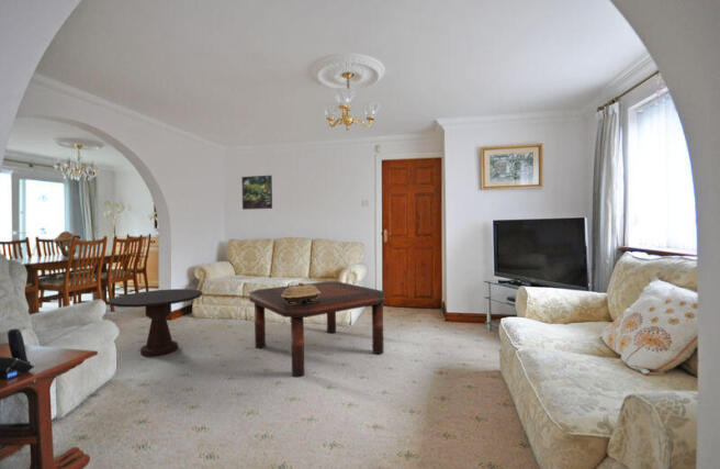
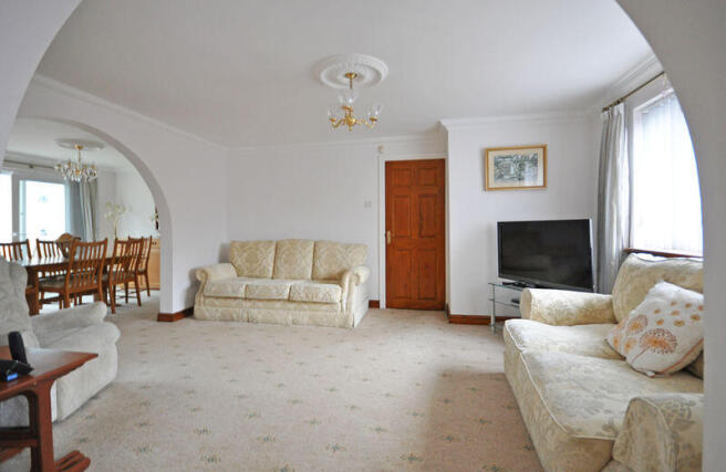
- side table [109,288,203,358]
- decorative box [281,282,320,304]
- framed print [240,175,273,211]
- coffee table [248,280,386,378]
